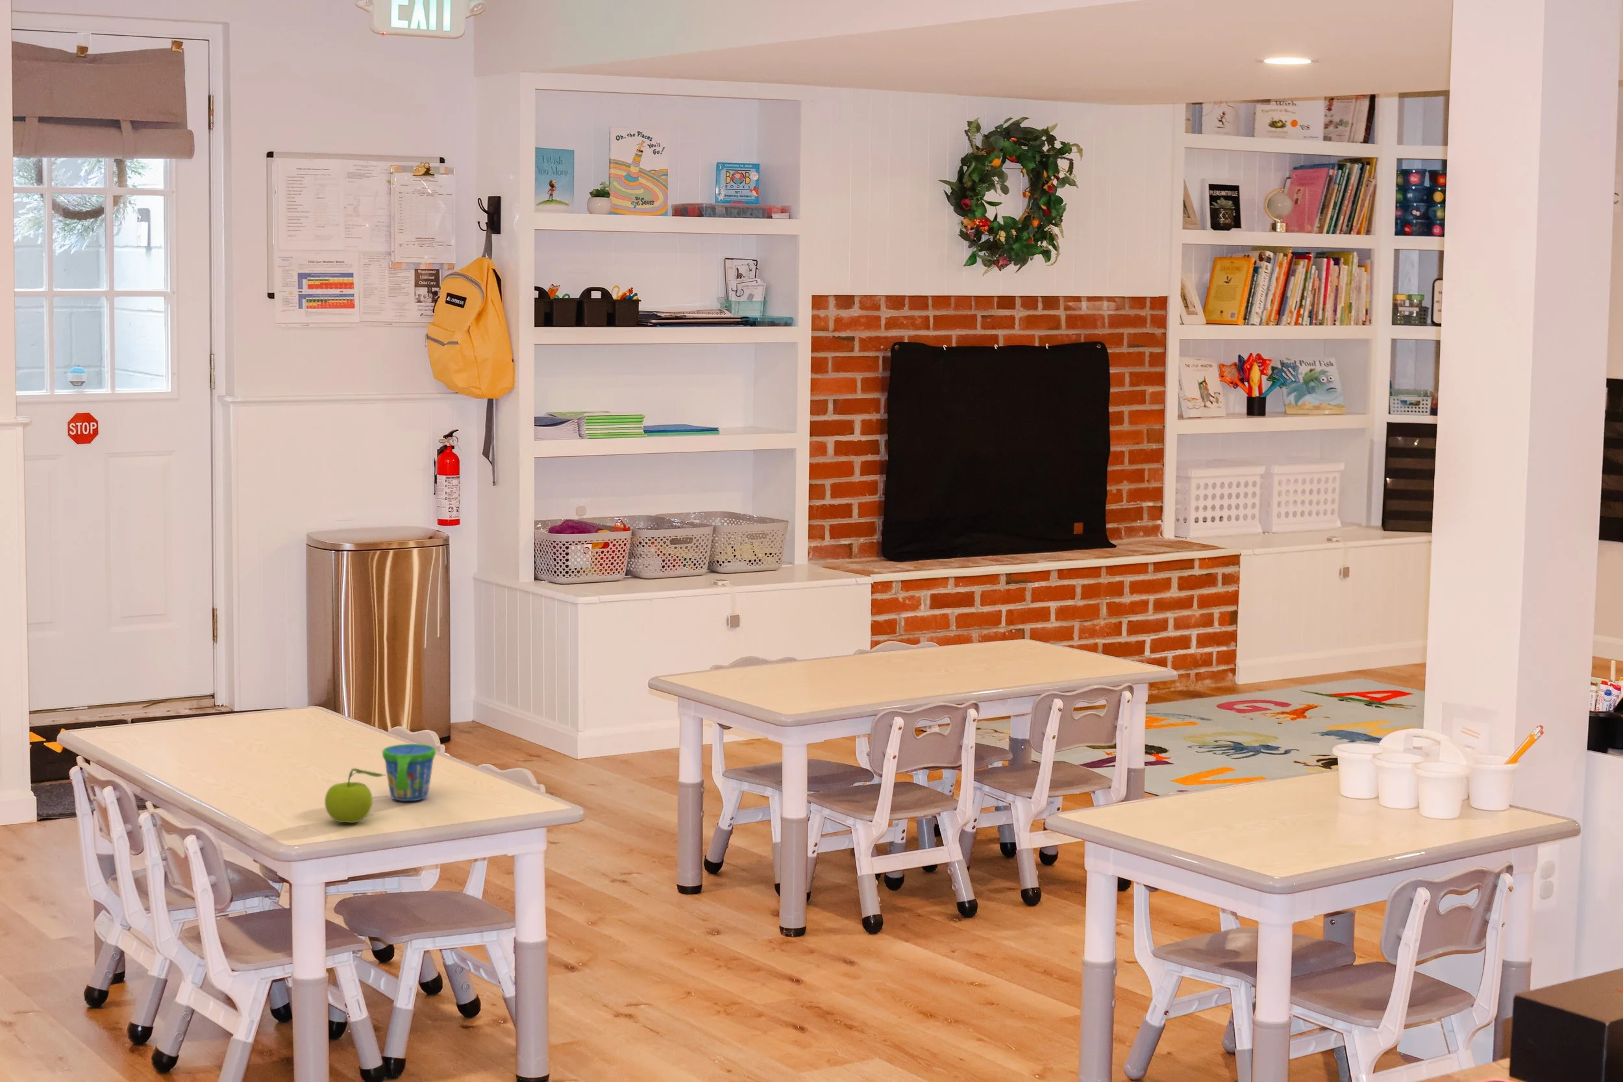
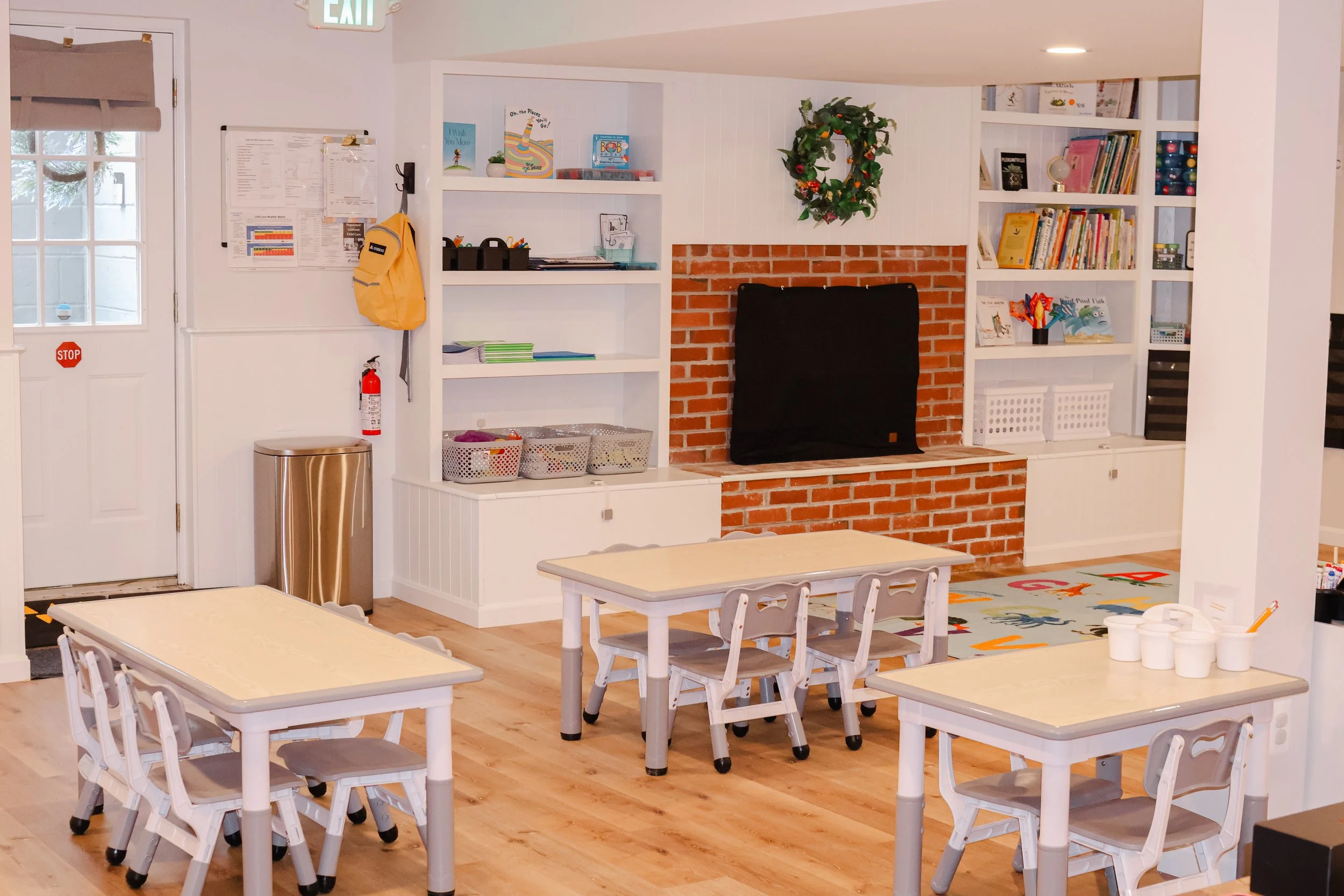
- snack cup [382,743,436,802]
- fruit [324,767,385,824]
